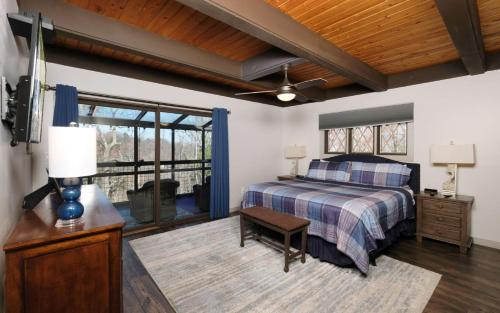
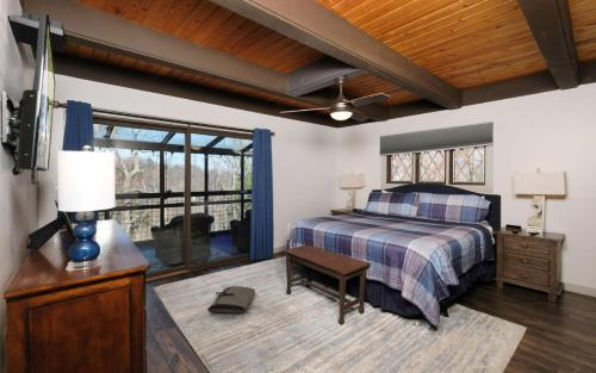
+ tool roll [206,285,256,315]
